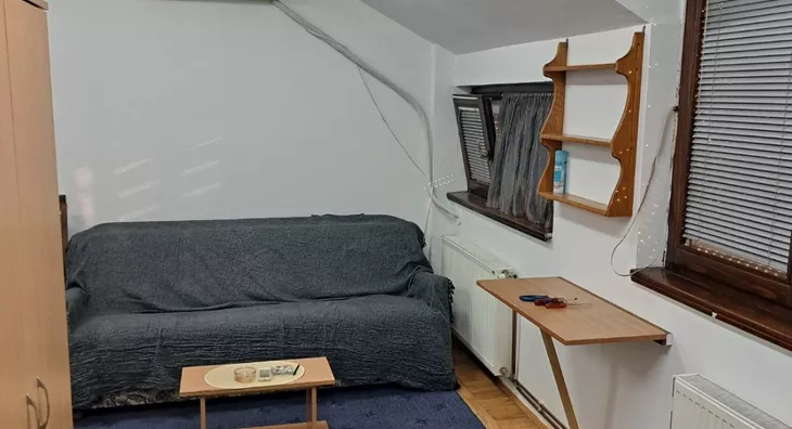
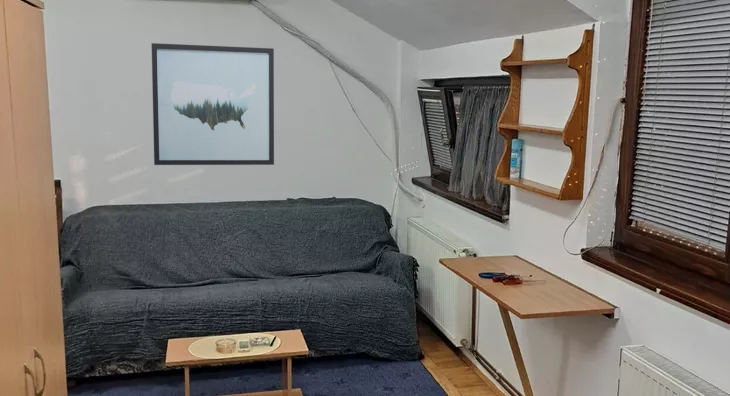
+ wall art [151,42,275,166]
